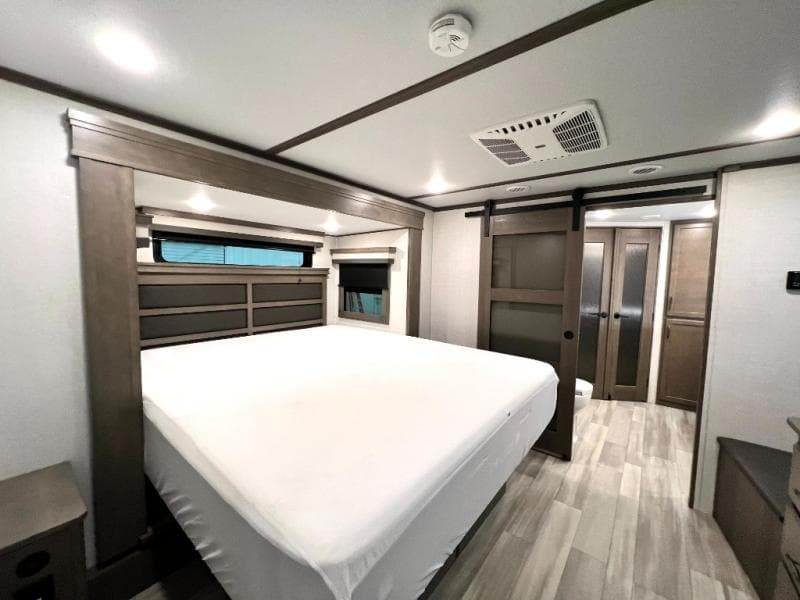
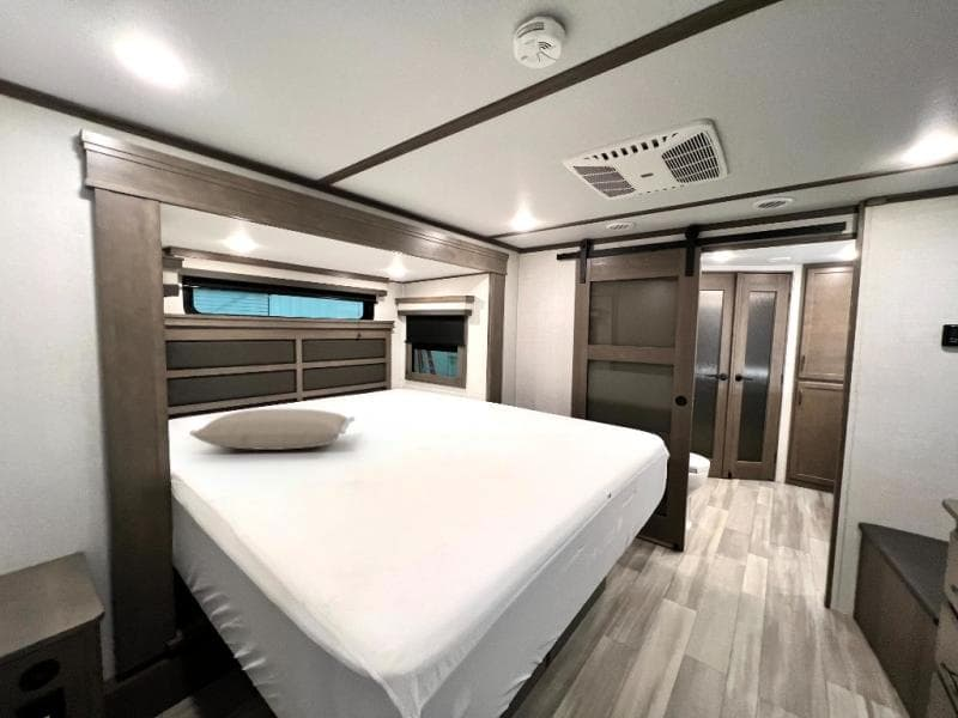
+ pillow [188,408,356,451]
